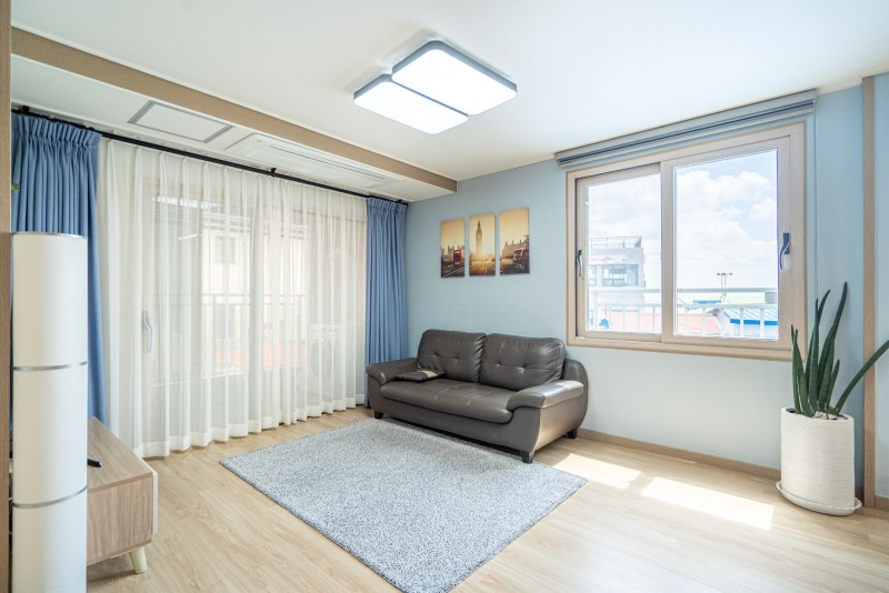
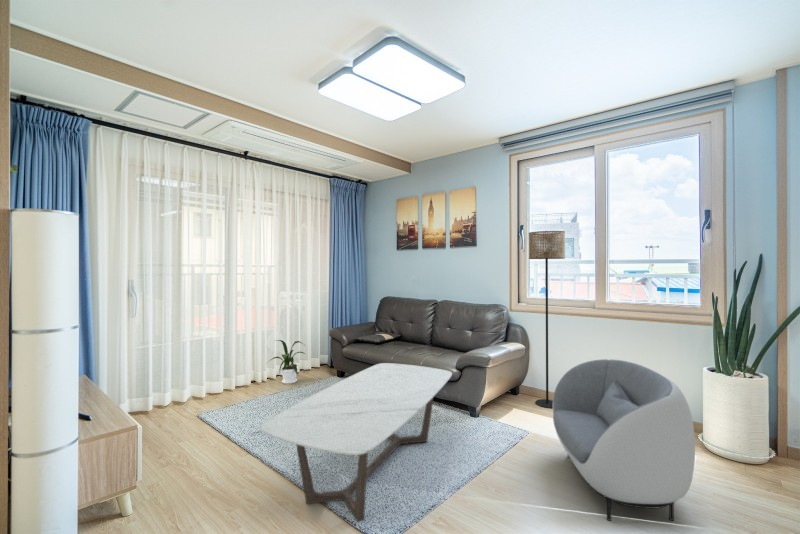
+ house plant [266,339,307,385]
+ floor lamp [528,230,566,409]
+ armchair [552,358,696,522]
+ coffee table [260,362,453,523]
